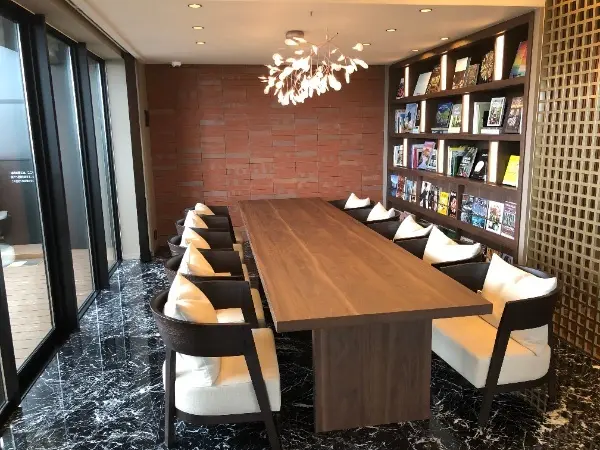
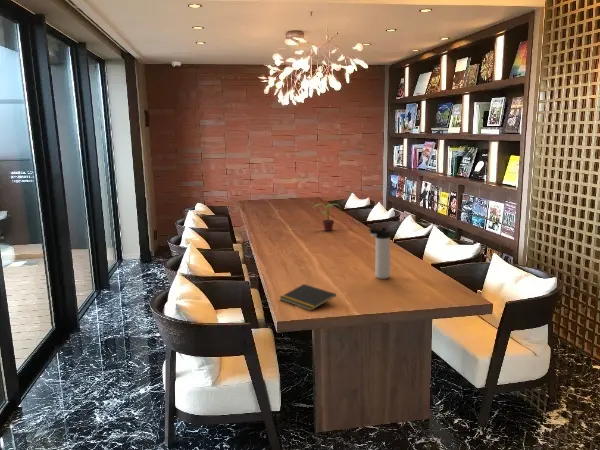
+ potted plant [313,203,342,232]
+ thermos bottle [368,227,391,280]
+ notepad [279,283,337,312]
